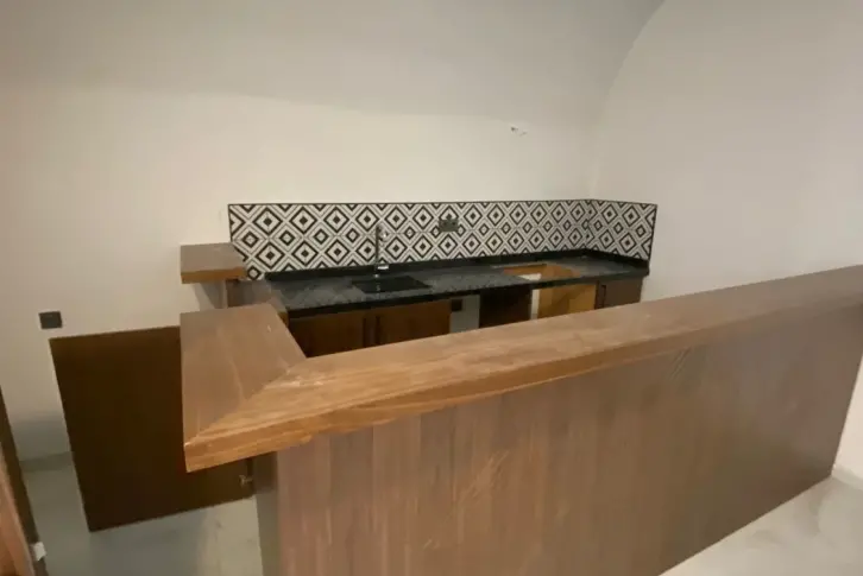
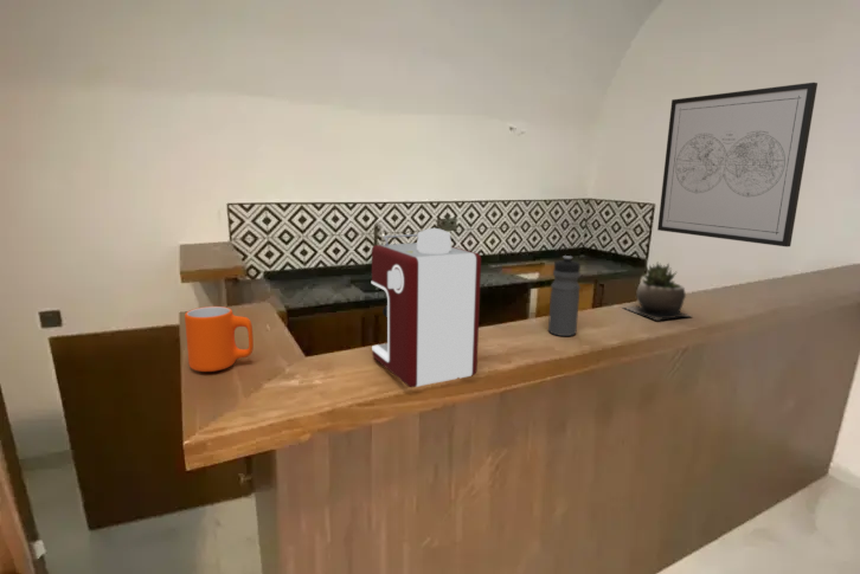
+ water bottle [547,254,582,337]
+ mug [184,305,255,373]
+ wall art [656,82,819,249]
+ coffee maker [371,227,482,388]
+ succulent plant [623,262,693,321]
